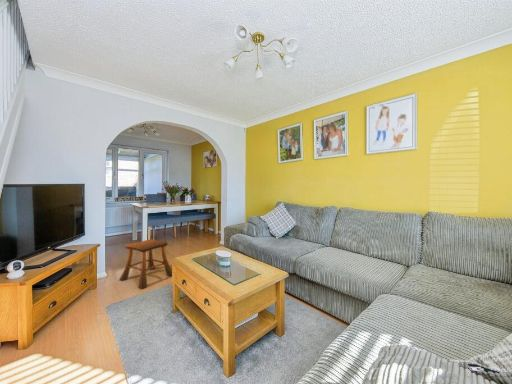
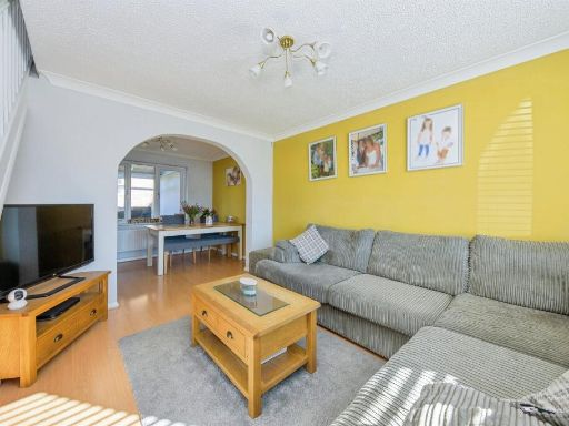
- stool [118,238,173,289]
